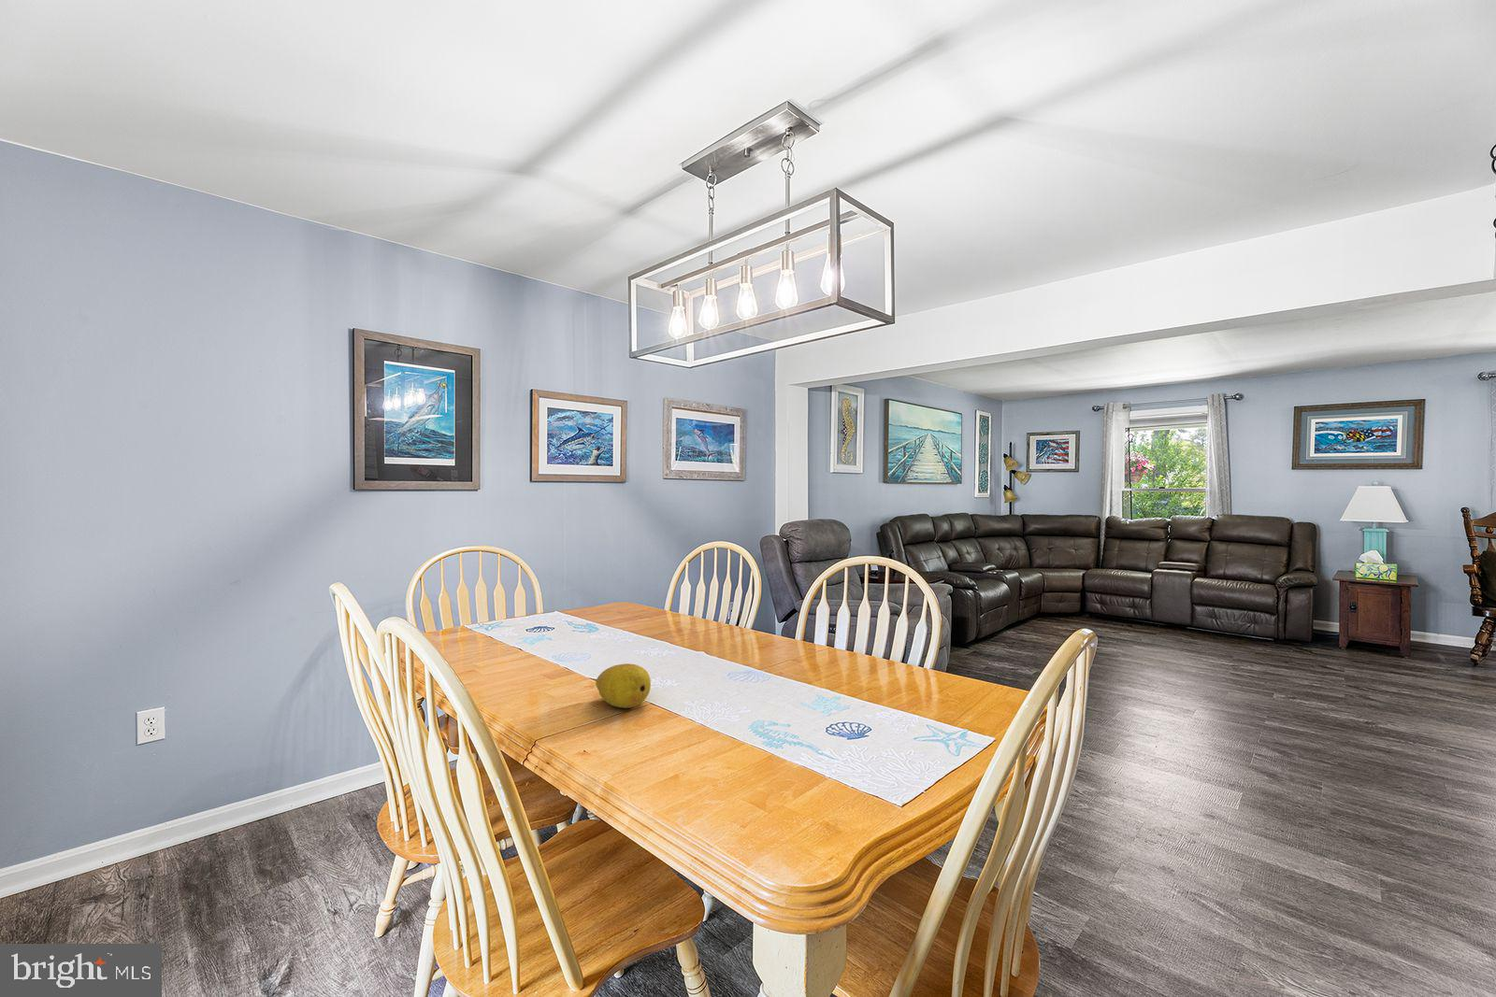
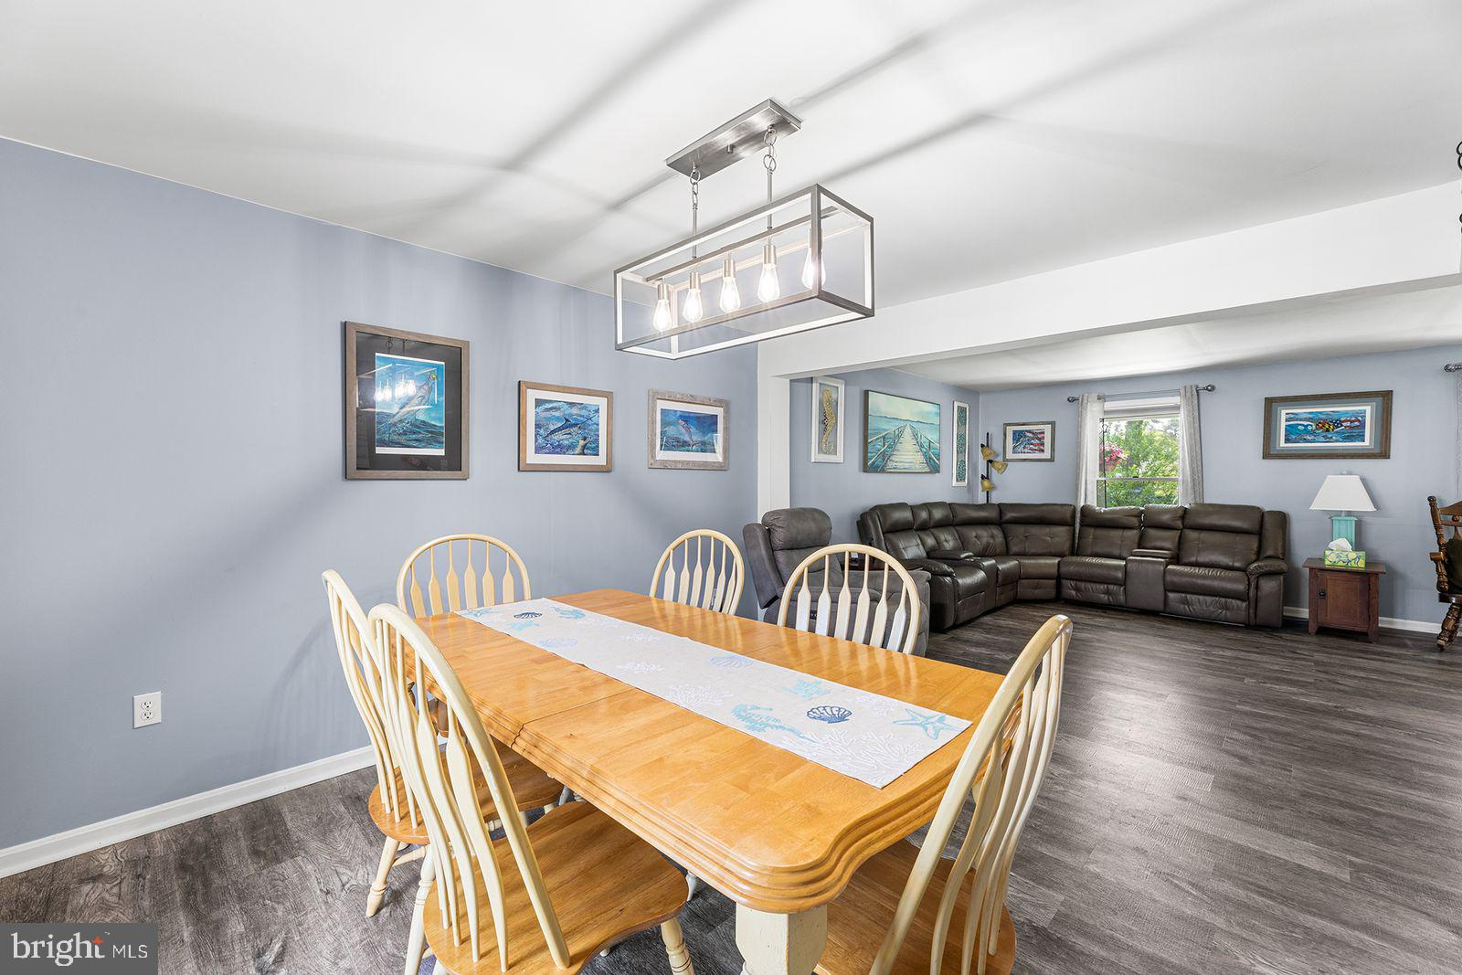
- fruit [594,662,651,709]
